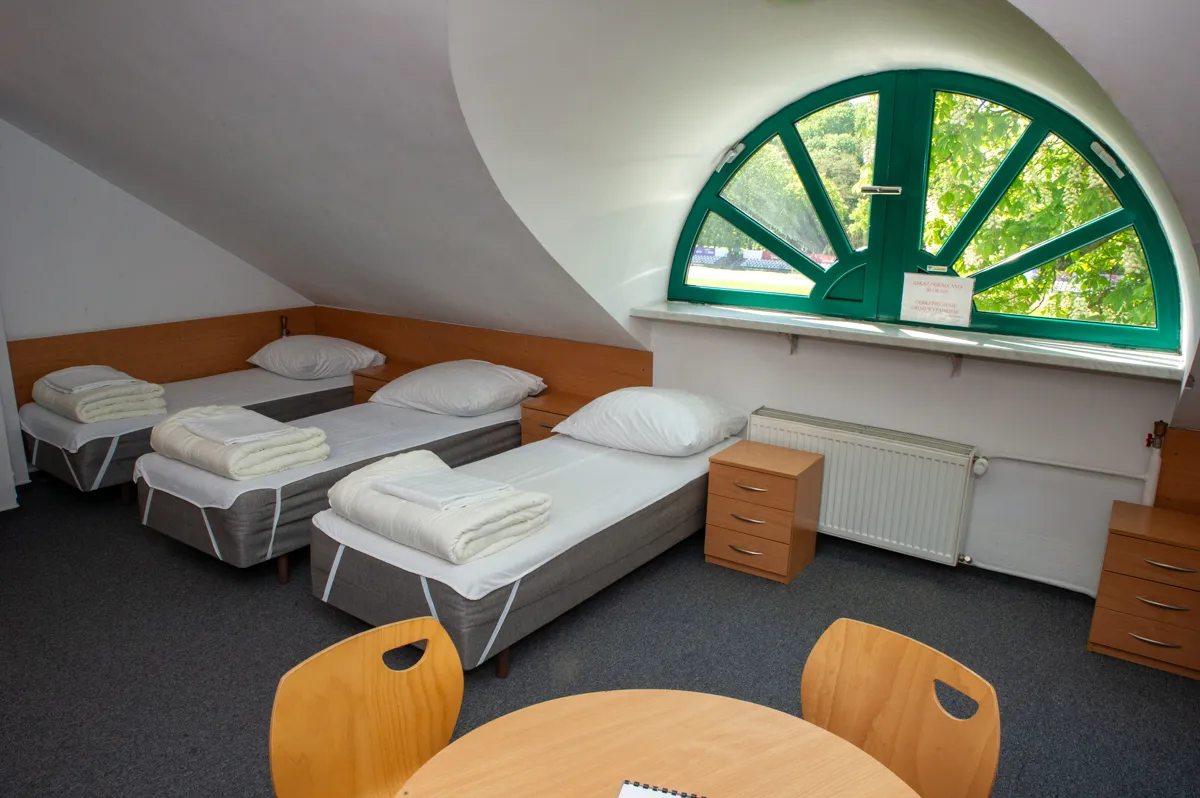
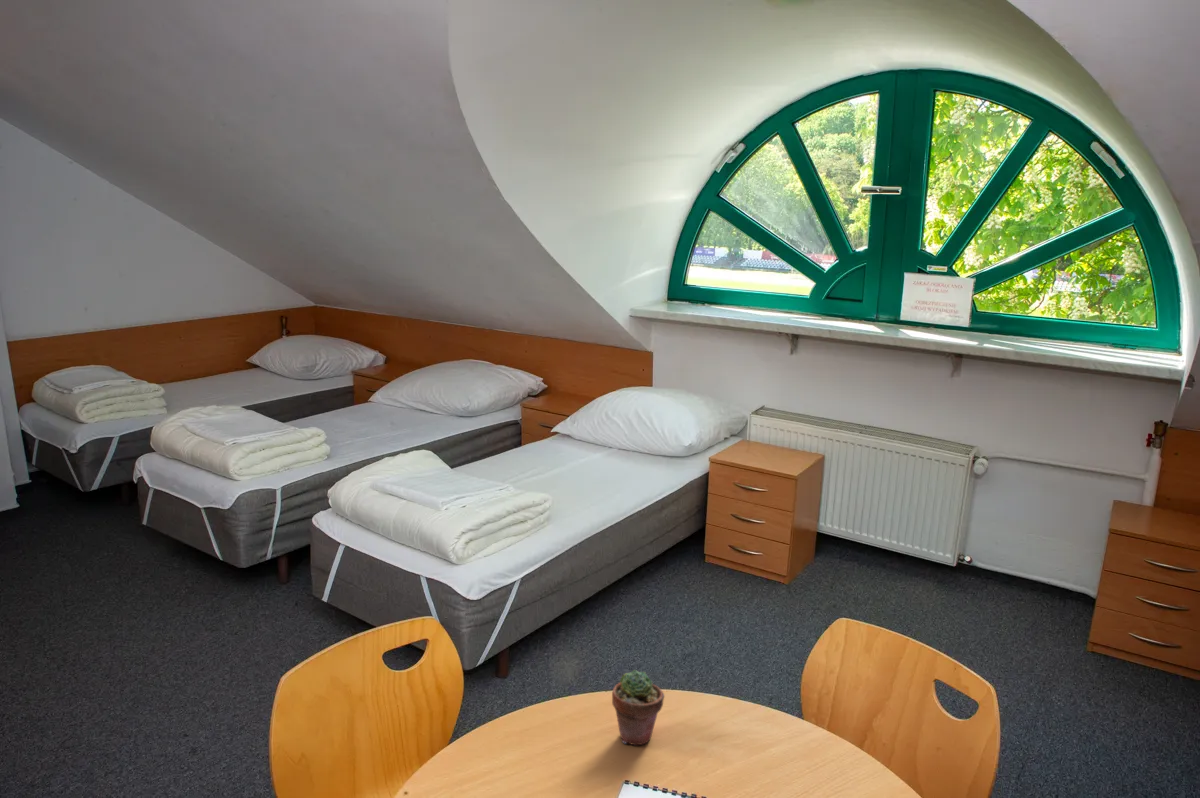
+ potted succulent [611,669,665,746]
